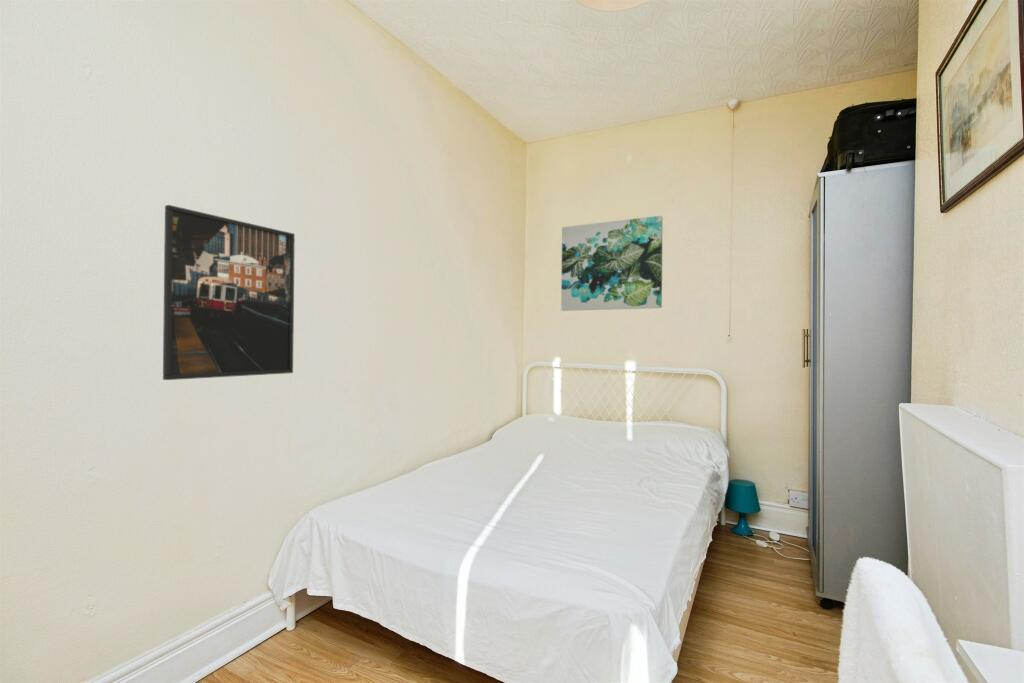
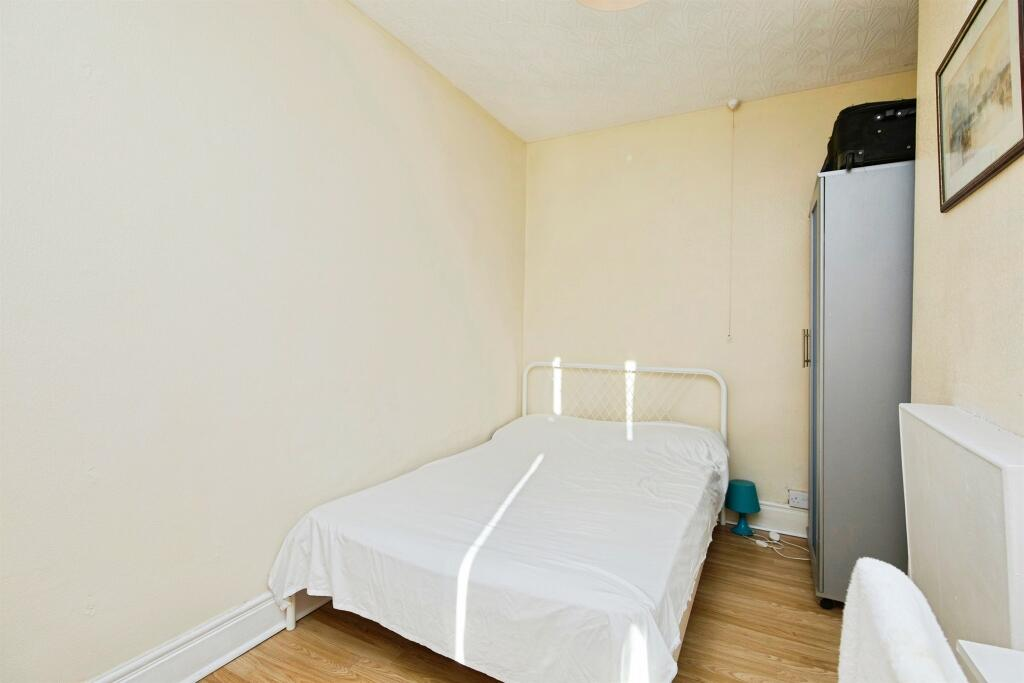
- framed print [162,204,296,381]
- wall art [560,215,664,312]
